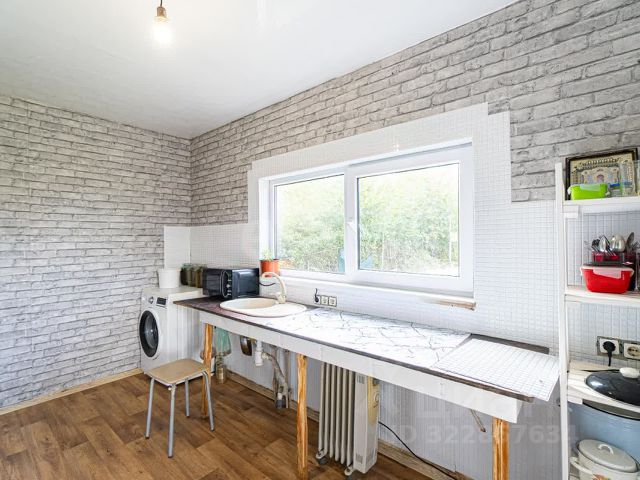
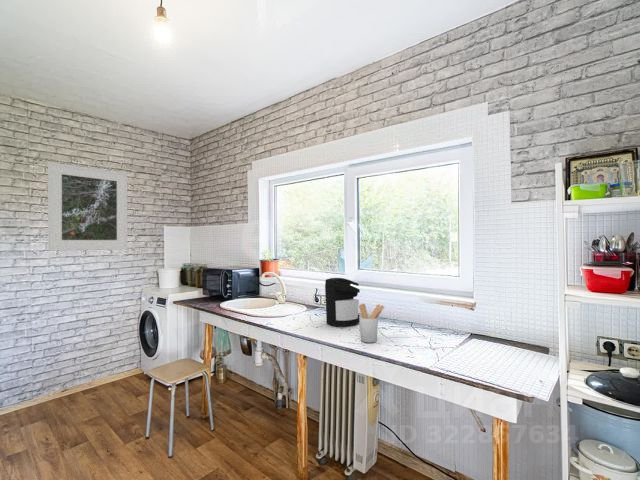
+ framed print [47,161,128,252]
+ utensil holder [358,303,385,343]
+ coffee maker [324,277,362,327]
